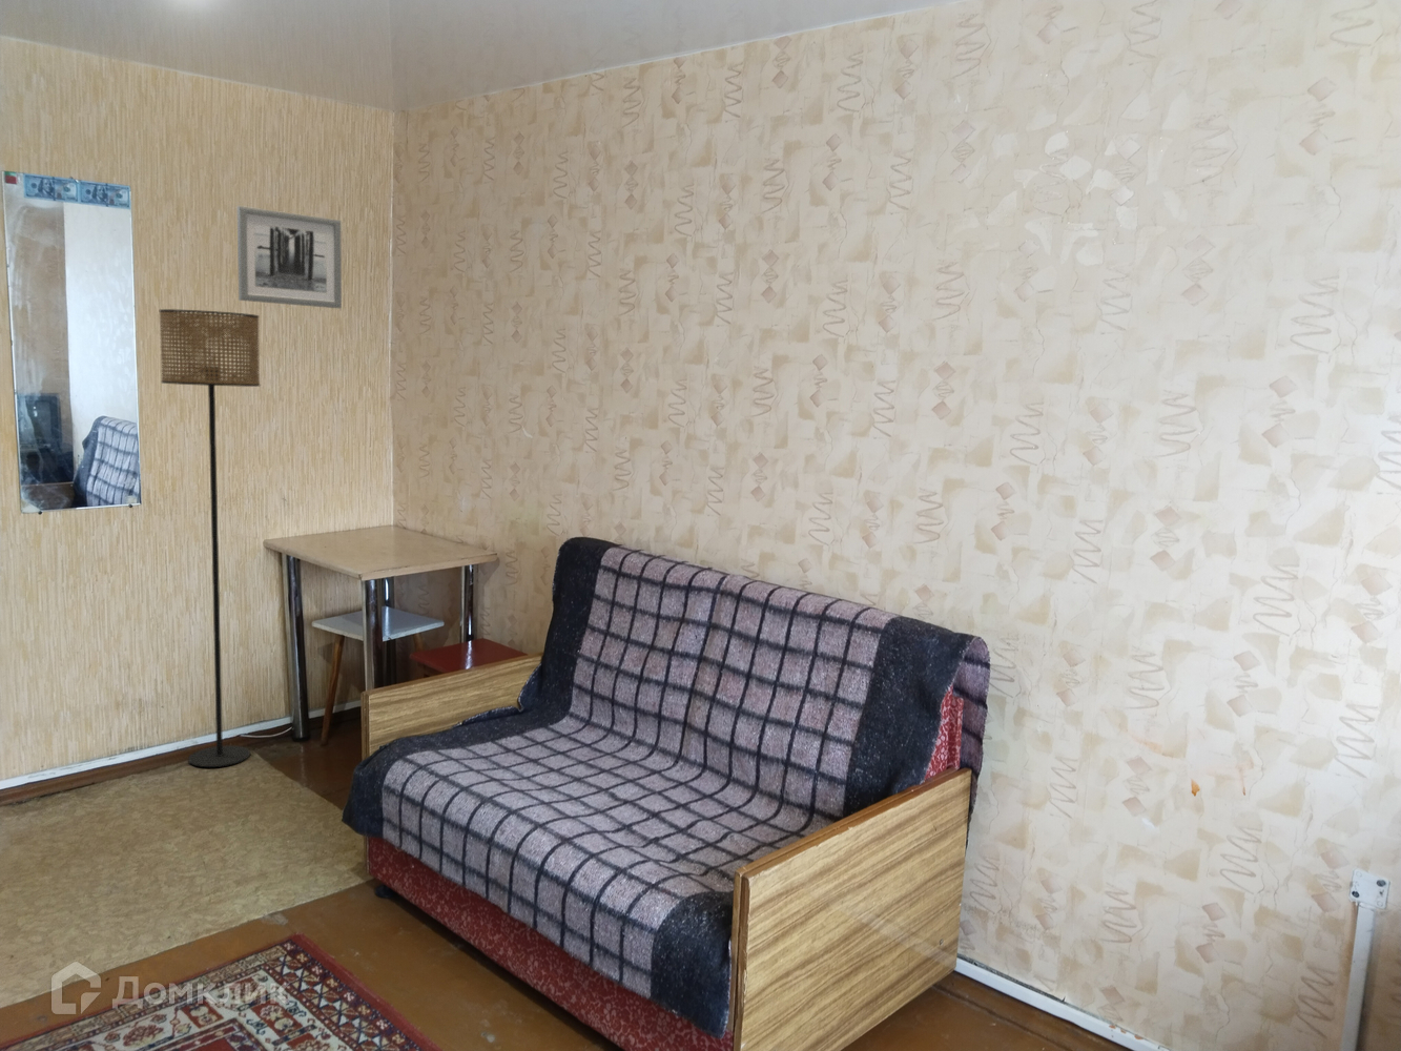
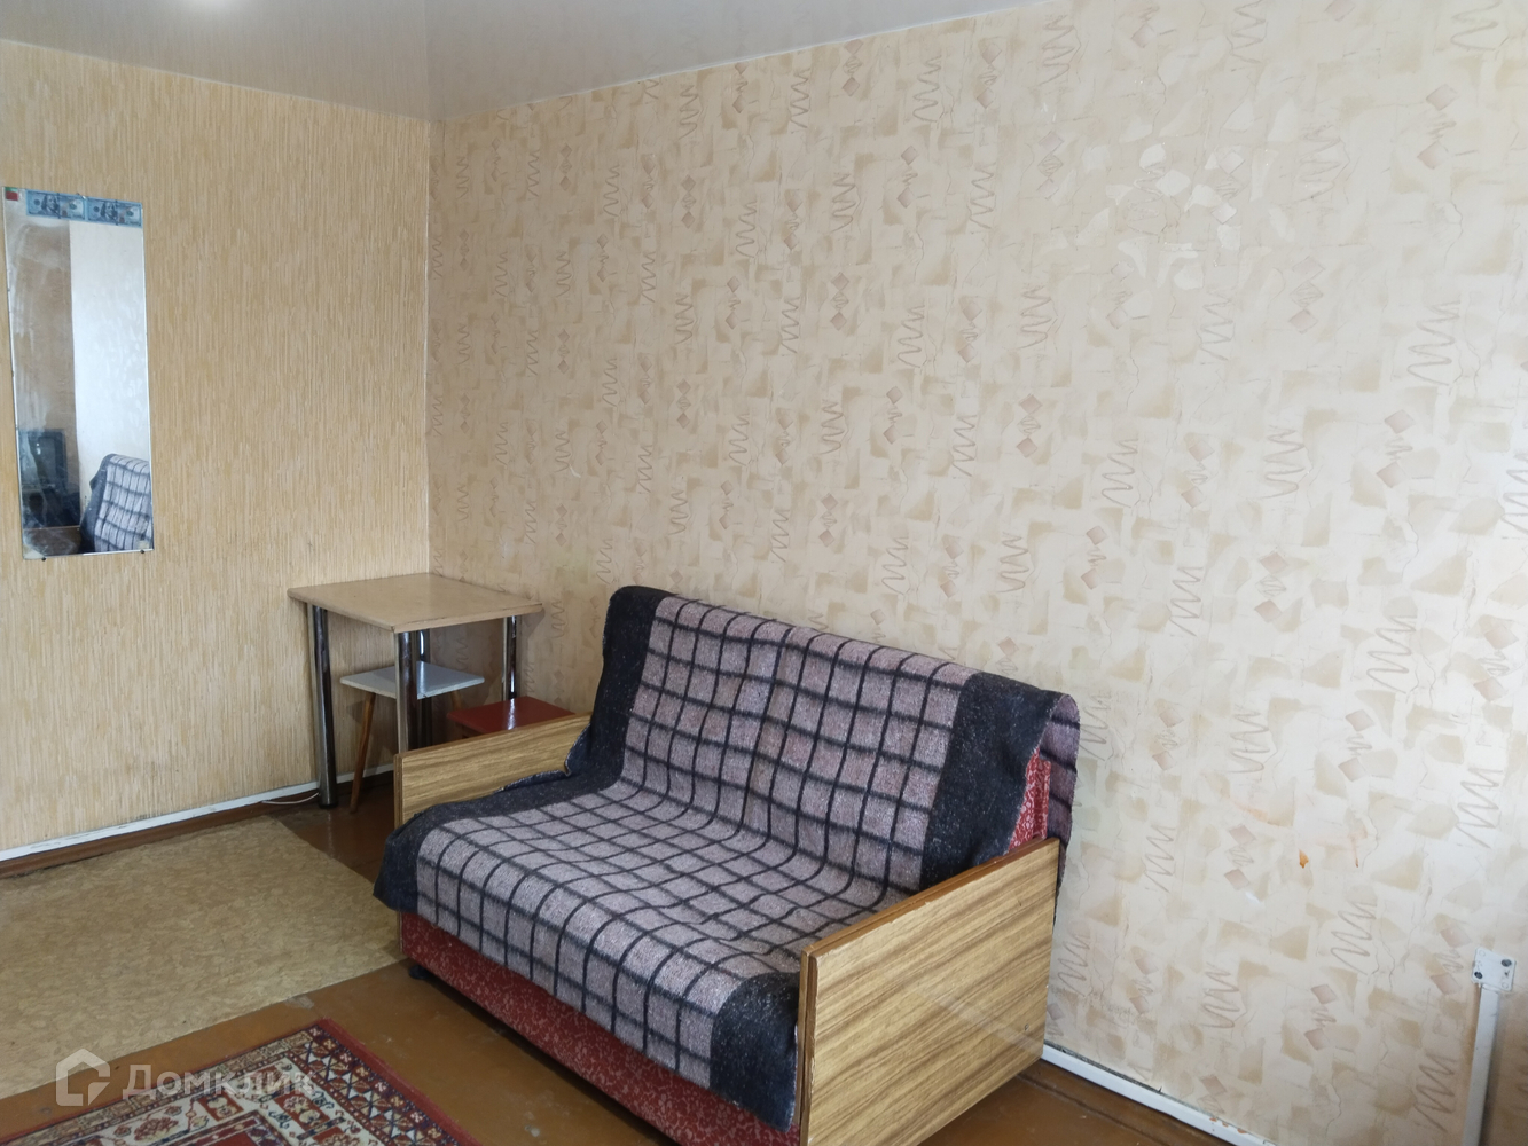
- wall art [236,205,342,309]
- floor lamp [159,308,261,768]
